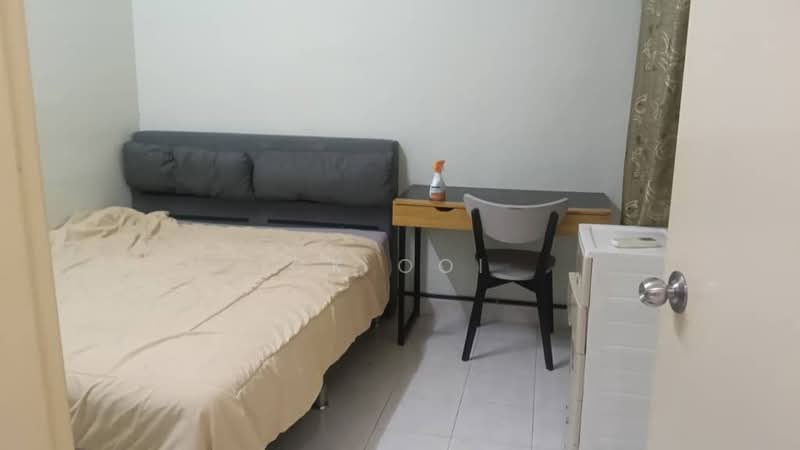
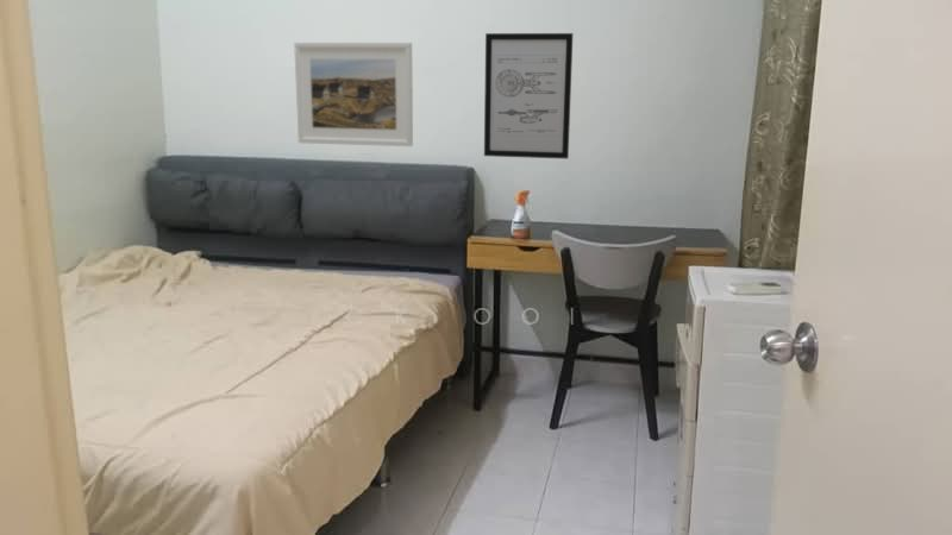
+ wall art [483,32,574,160]
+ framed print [293,40,414,147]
